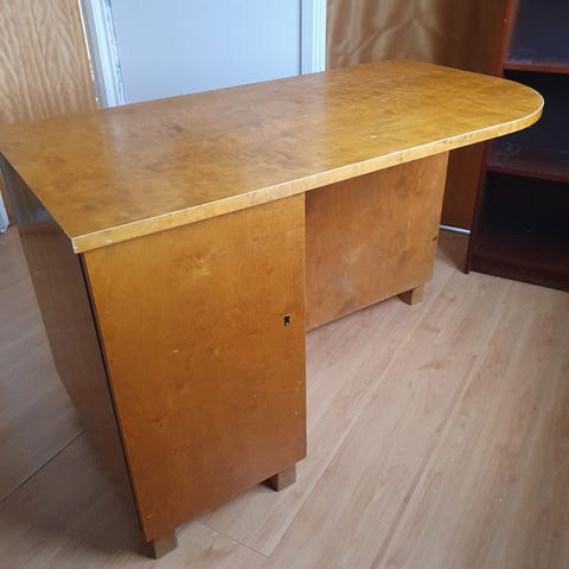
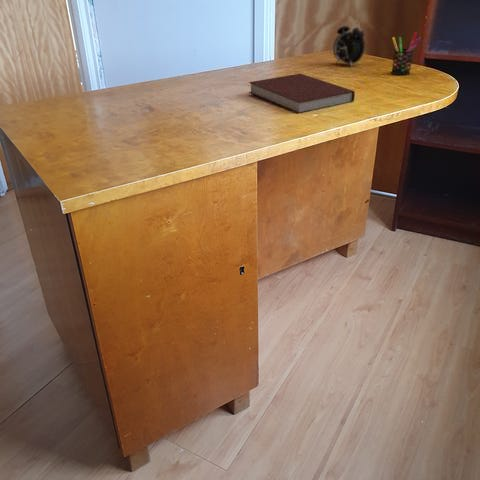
+ alarm clock [332,19,366,67]
+ notebook [248,73,356,115]
+ pen holder [390,31,422,76]
